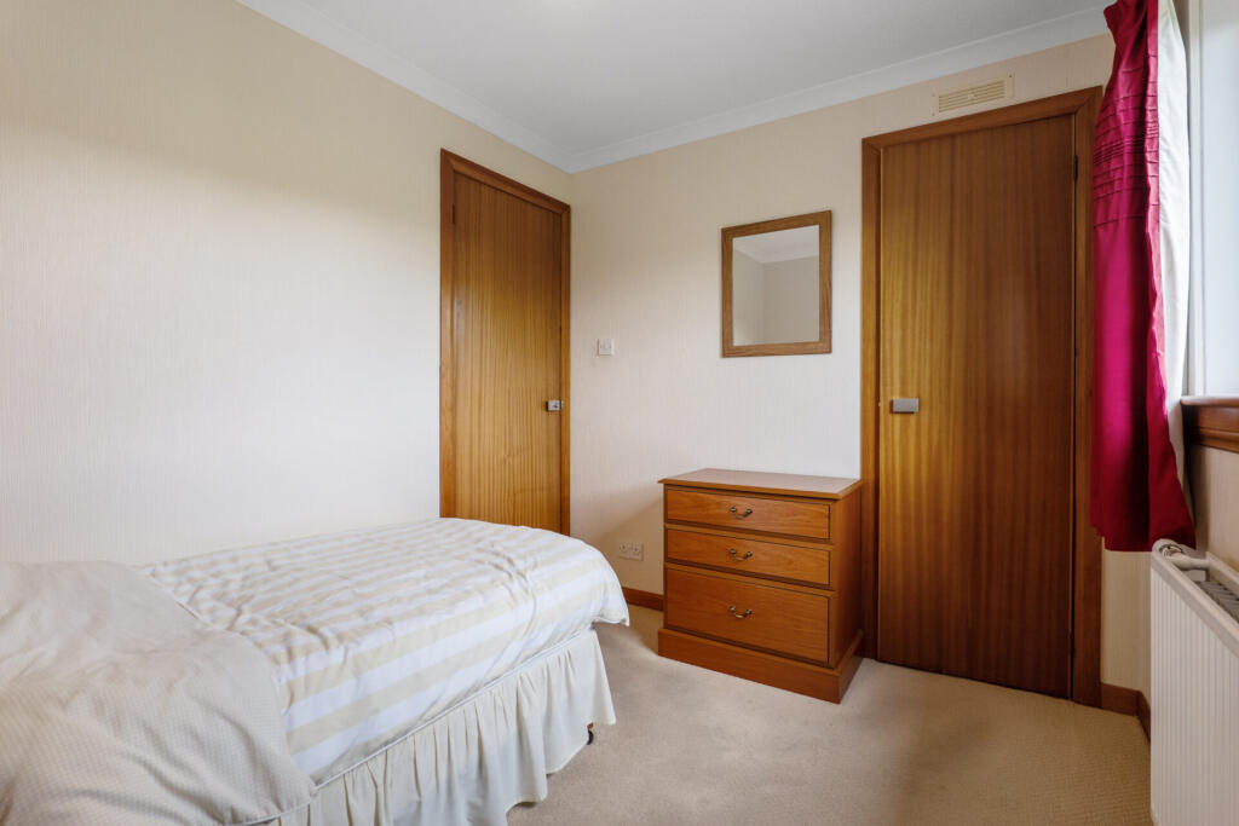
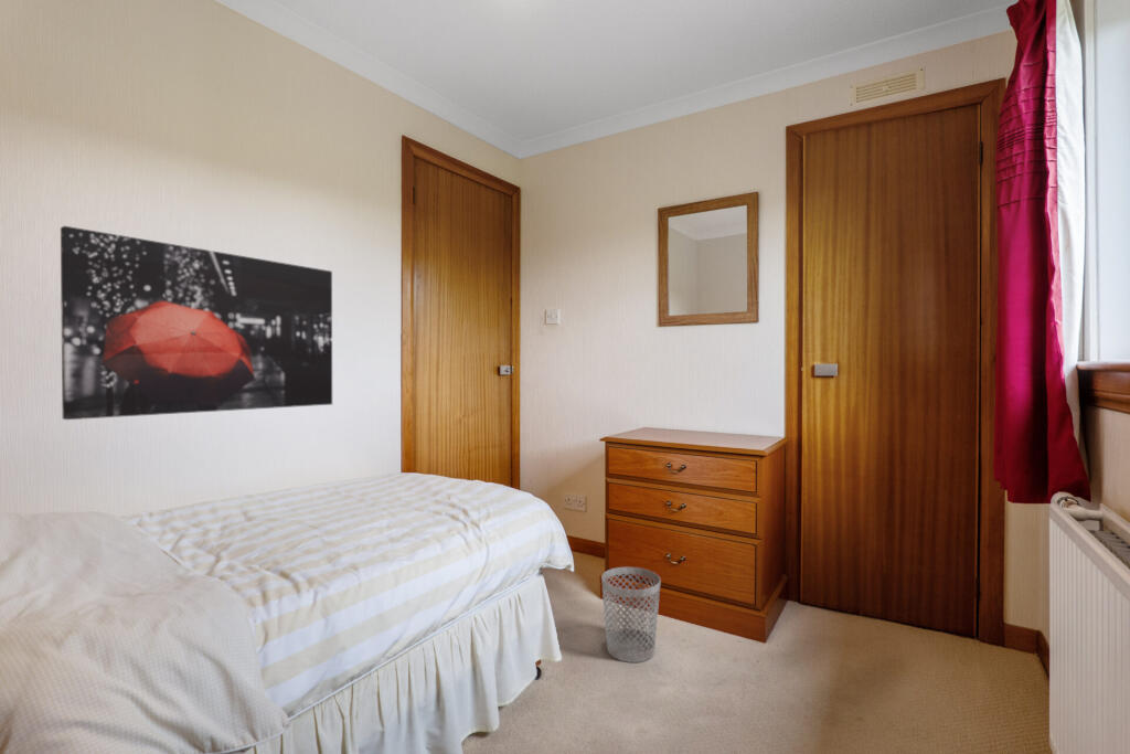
+ wall art [60,225,333,421]
+ wastebasket [600,566,662,663]
